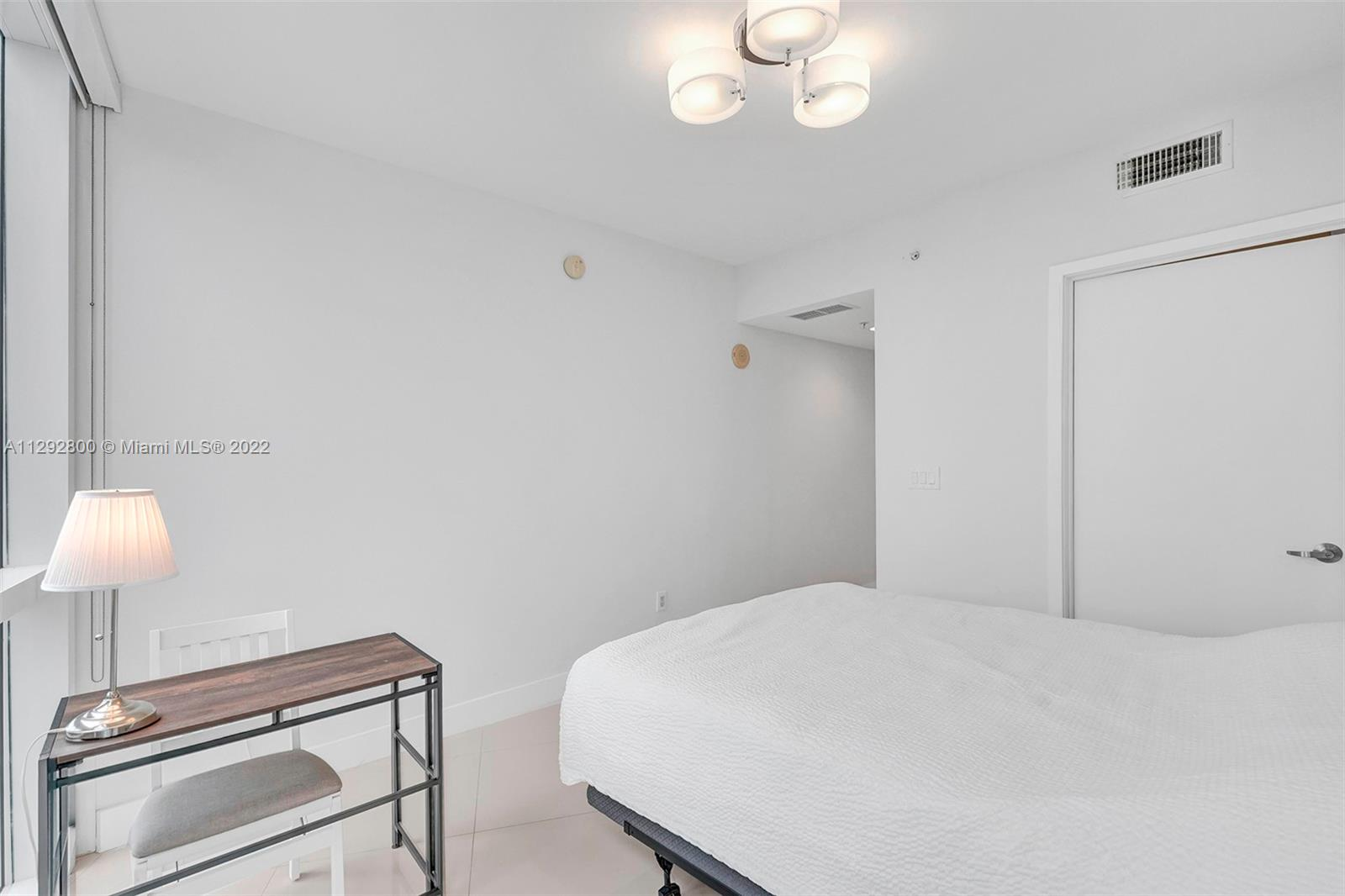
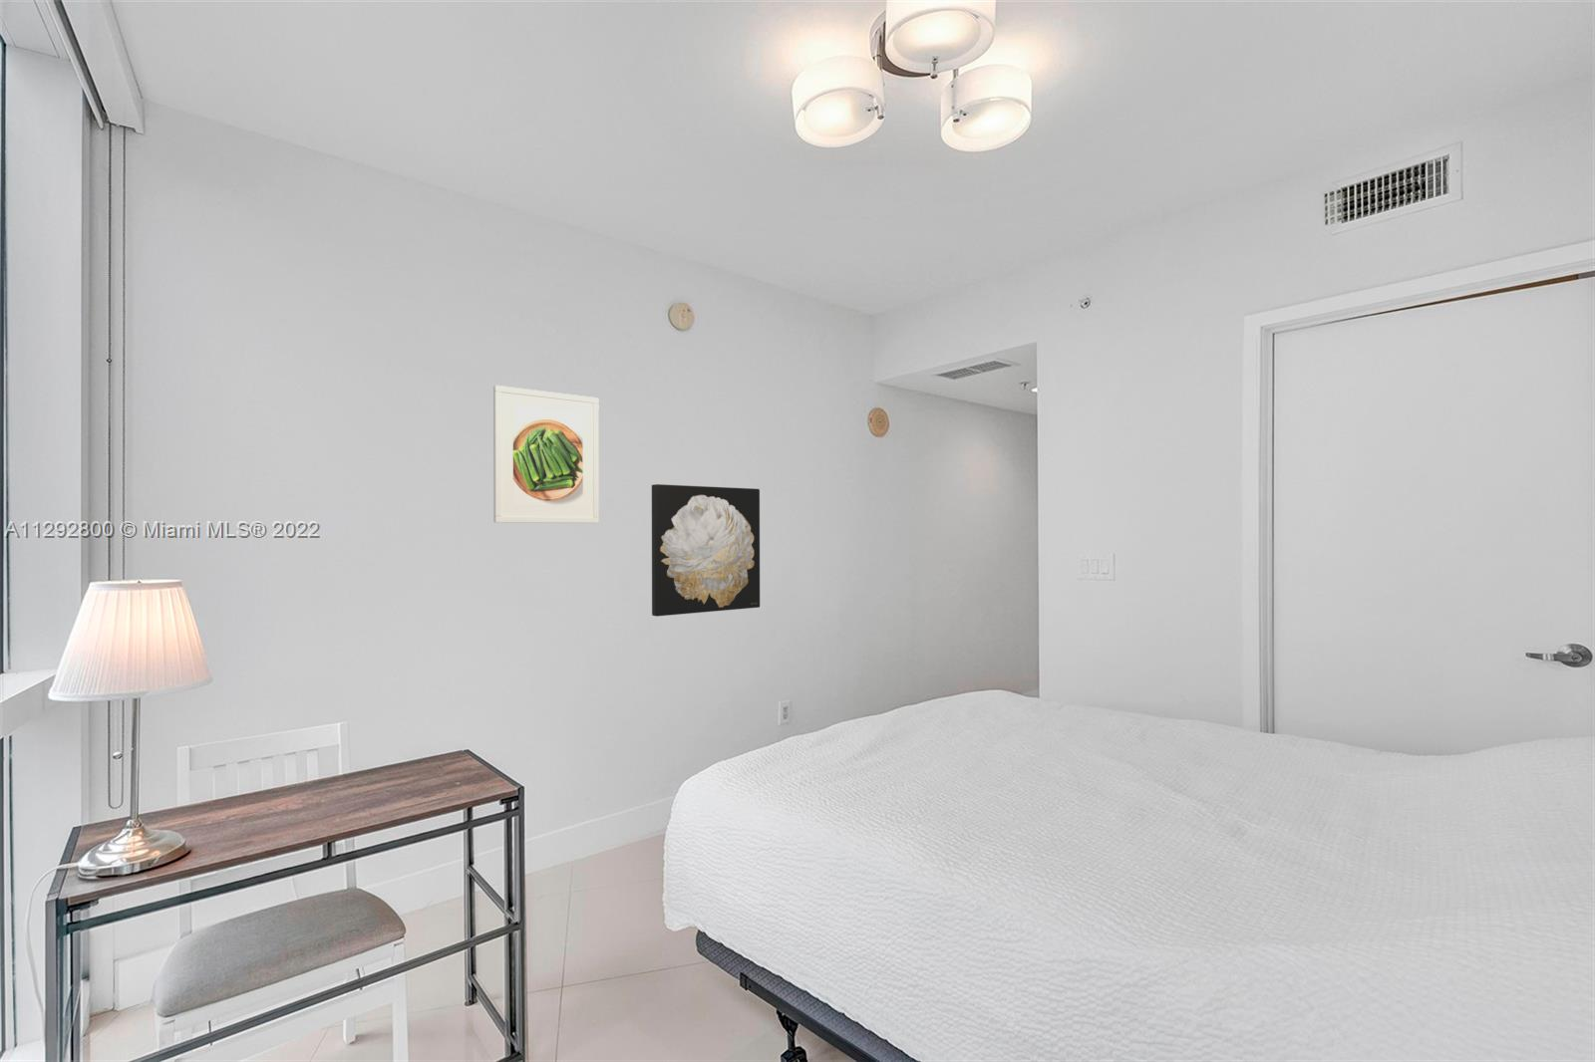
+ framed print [492,384,600,524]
+ wall art [651,484,760,618]
